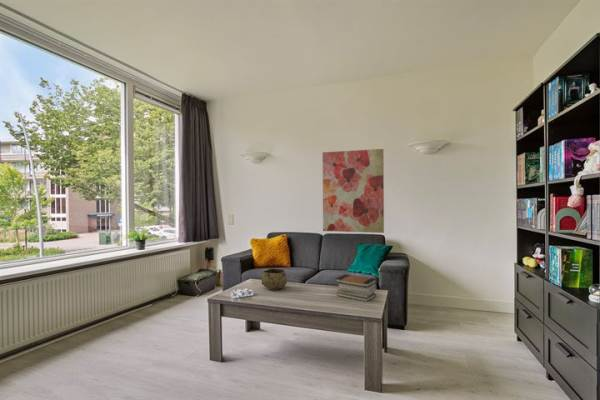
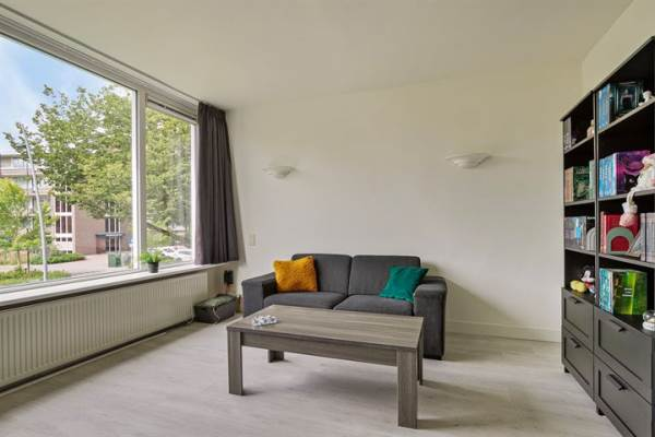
- book stack [334,273,378,303]
- decorative bowl [261,268,288,291]
- wall art [322,148,385,234]
